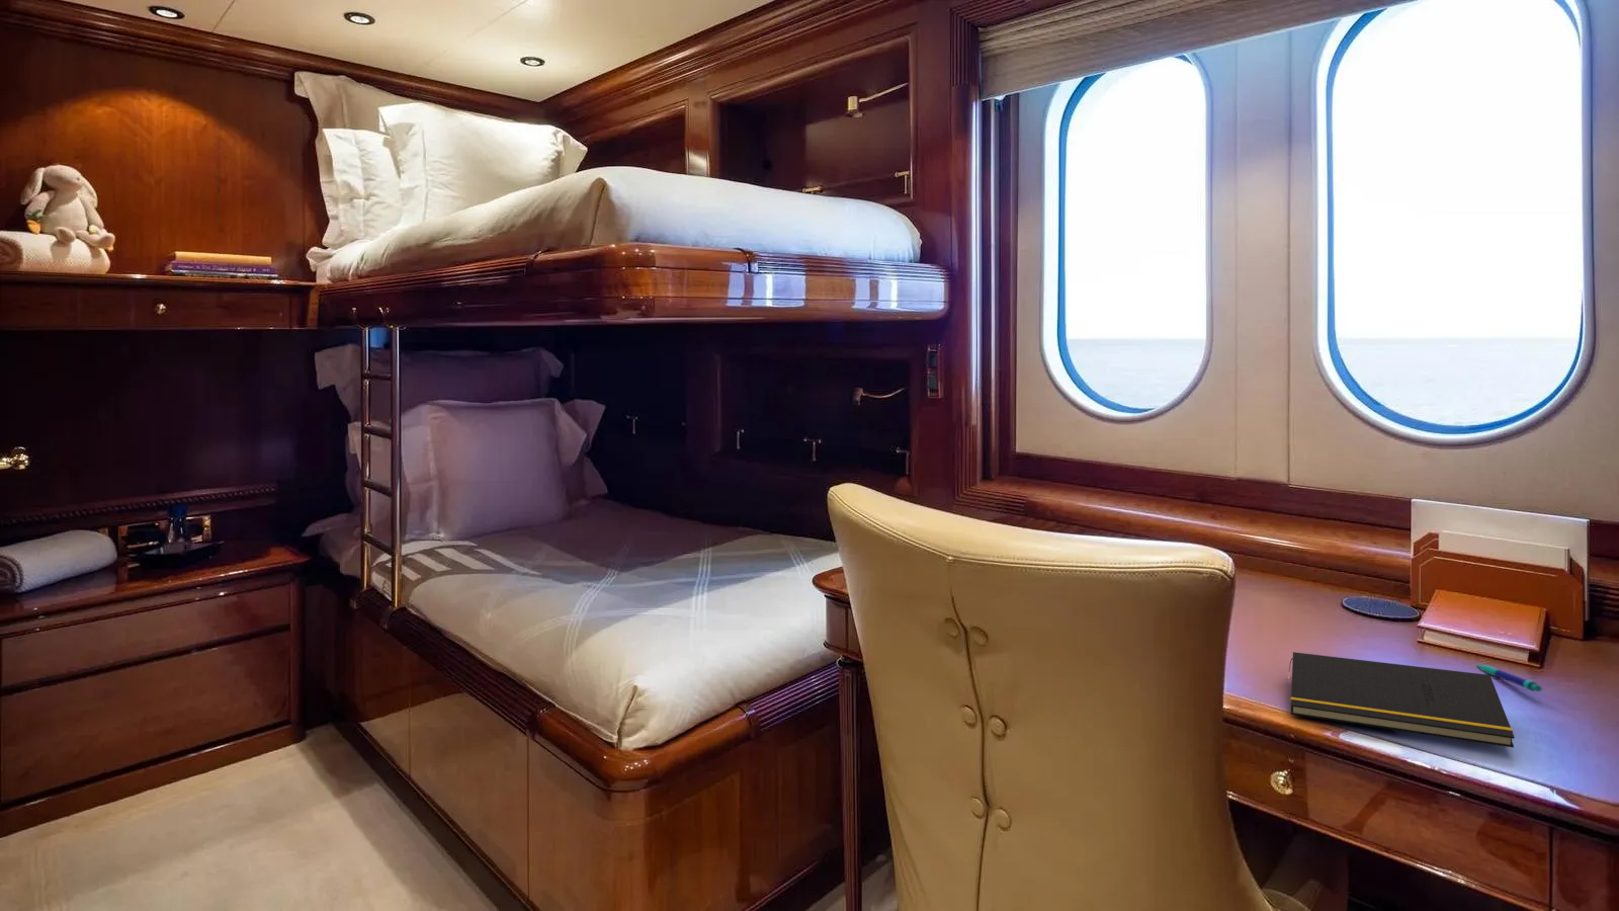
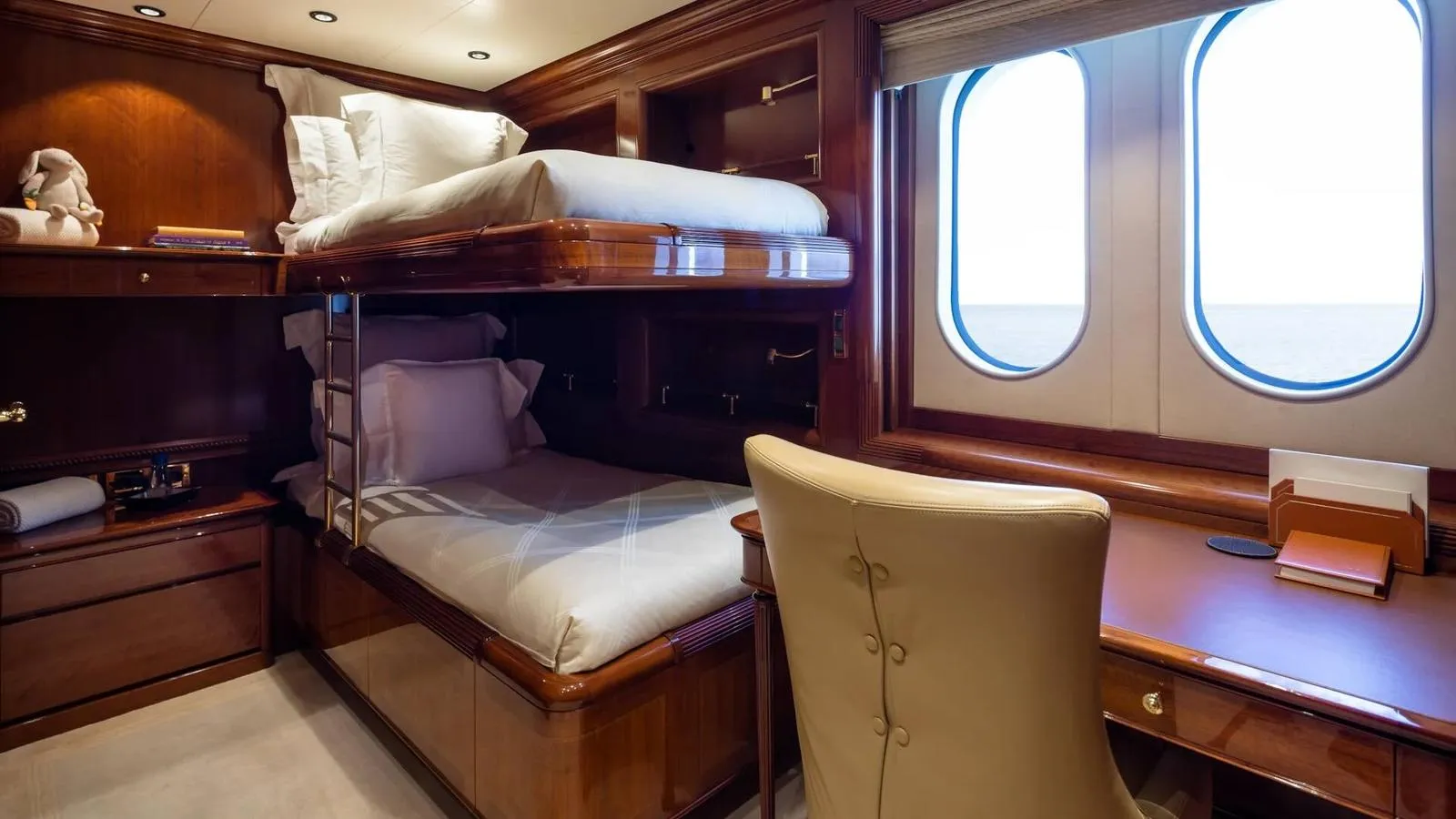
- notepad [1288,651,1516,749]
- pen [1476,663,1543,692]
